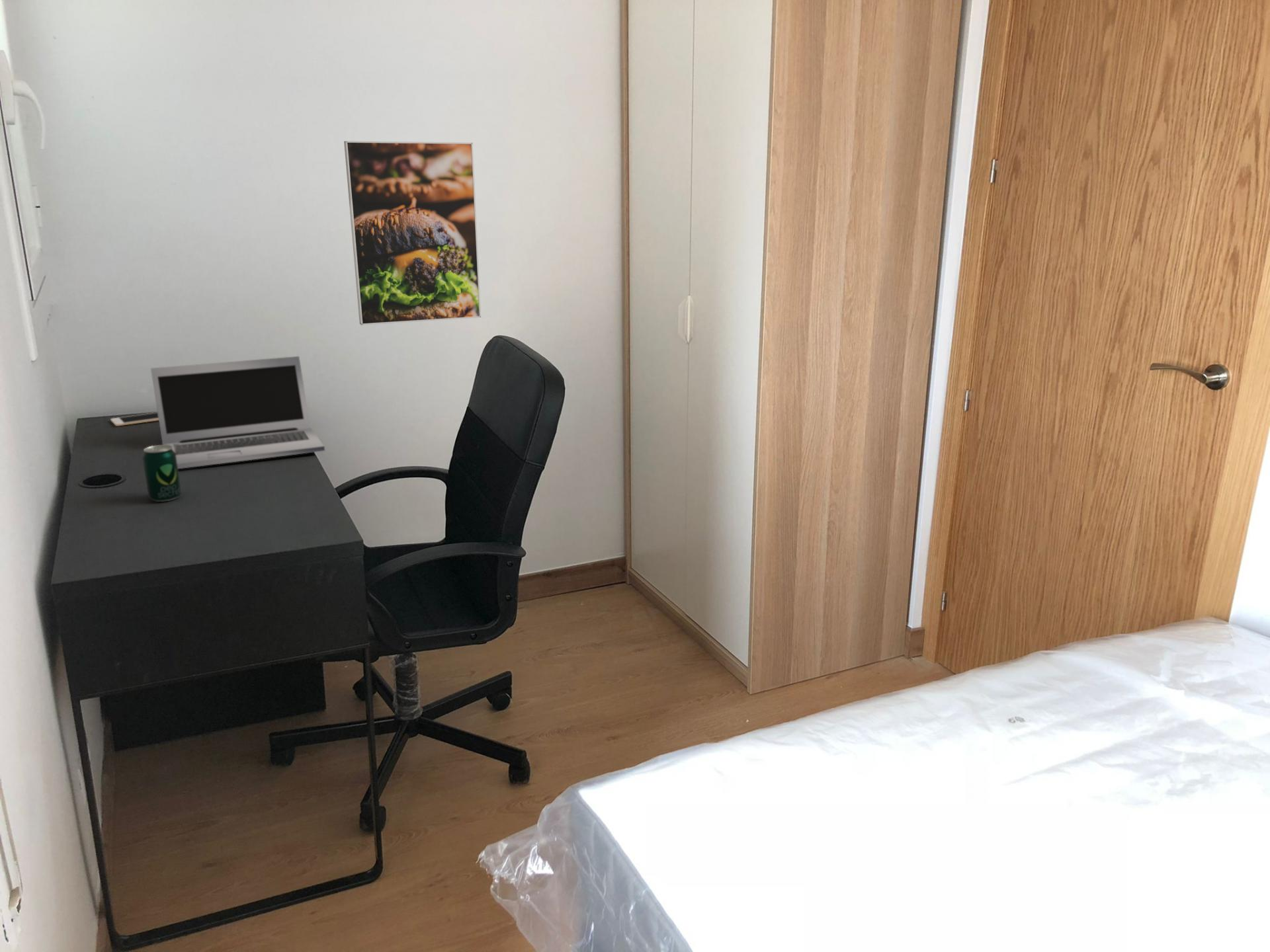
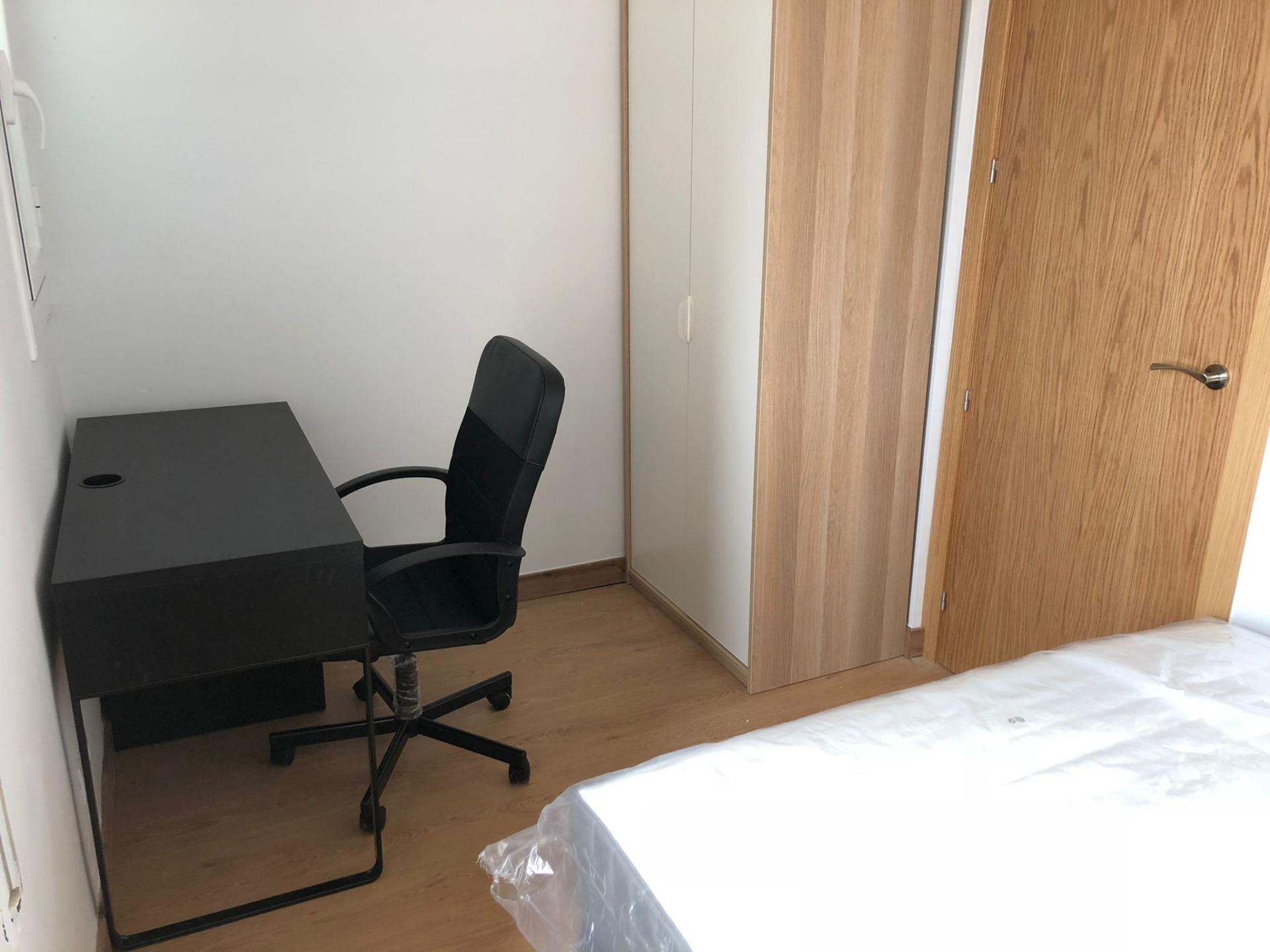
- cell phone [110,412,159,427]
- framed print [343,140,482,326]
- laptop [150,356,325,469]
- beverage can [142,444,182,502]
